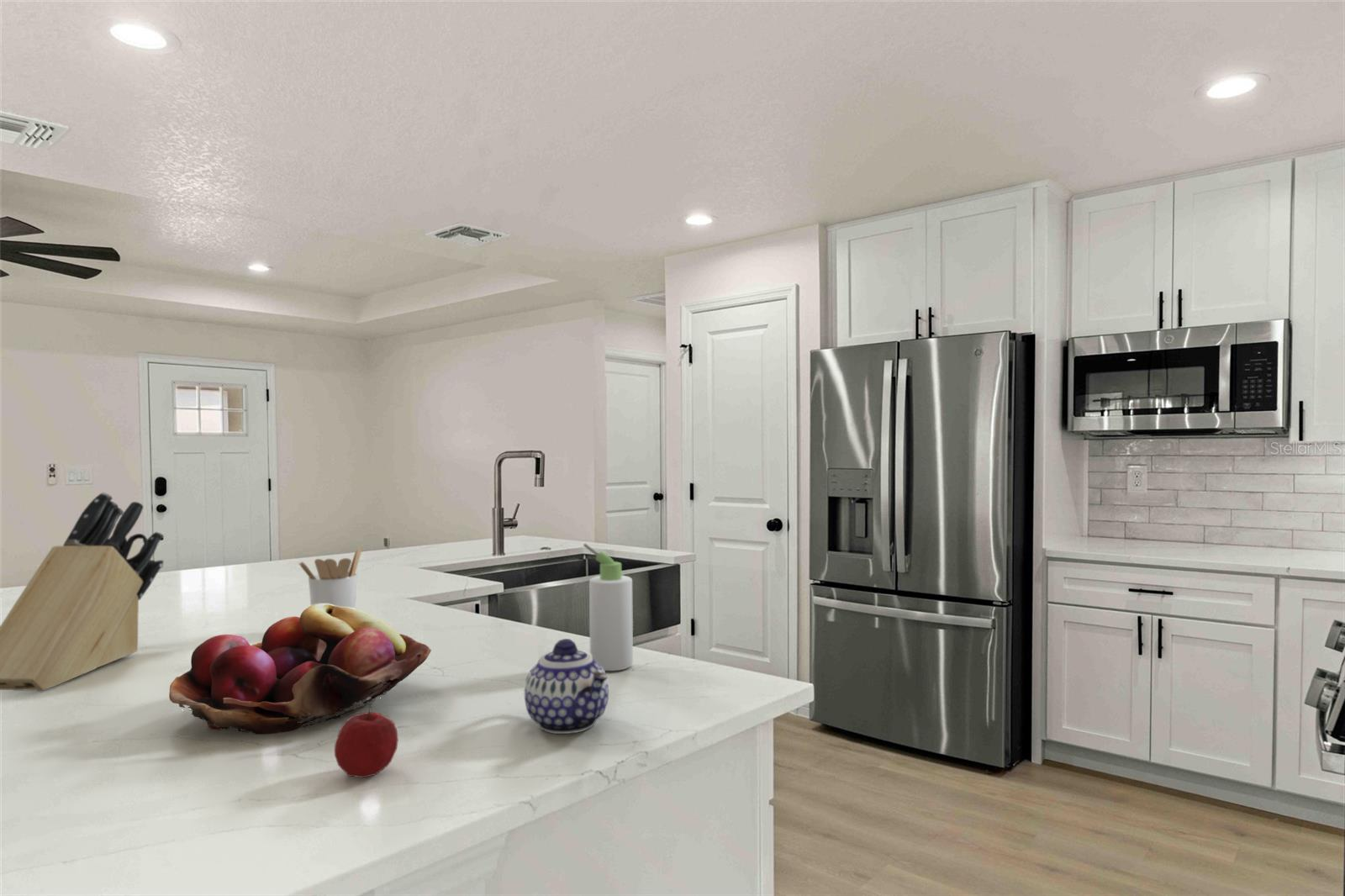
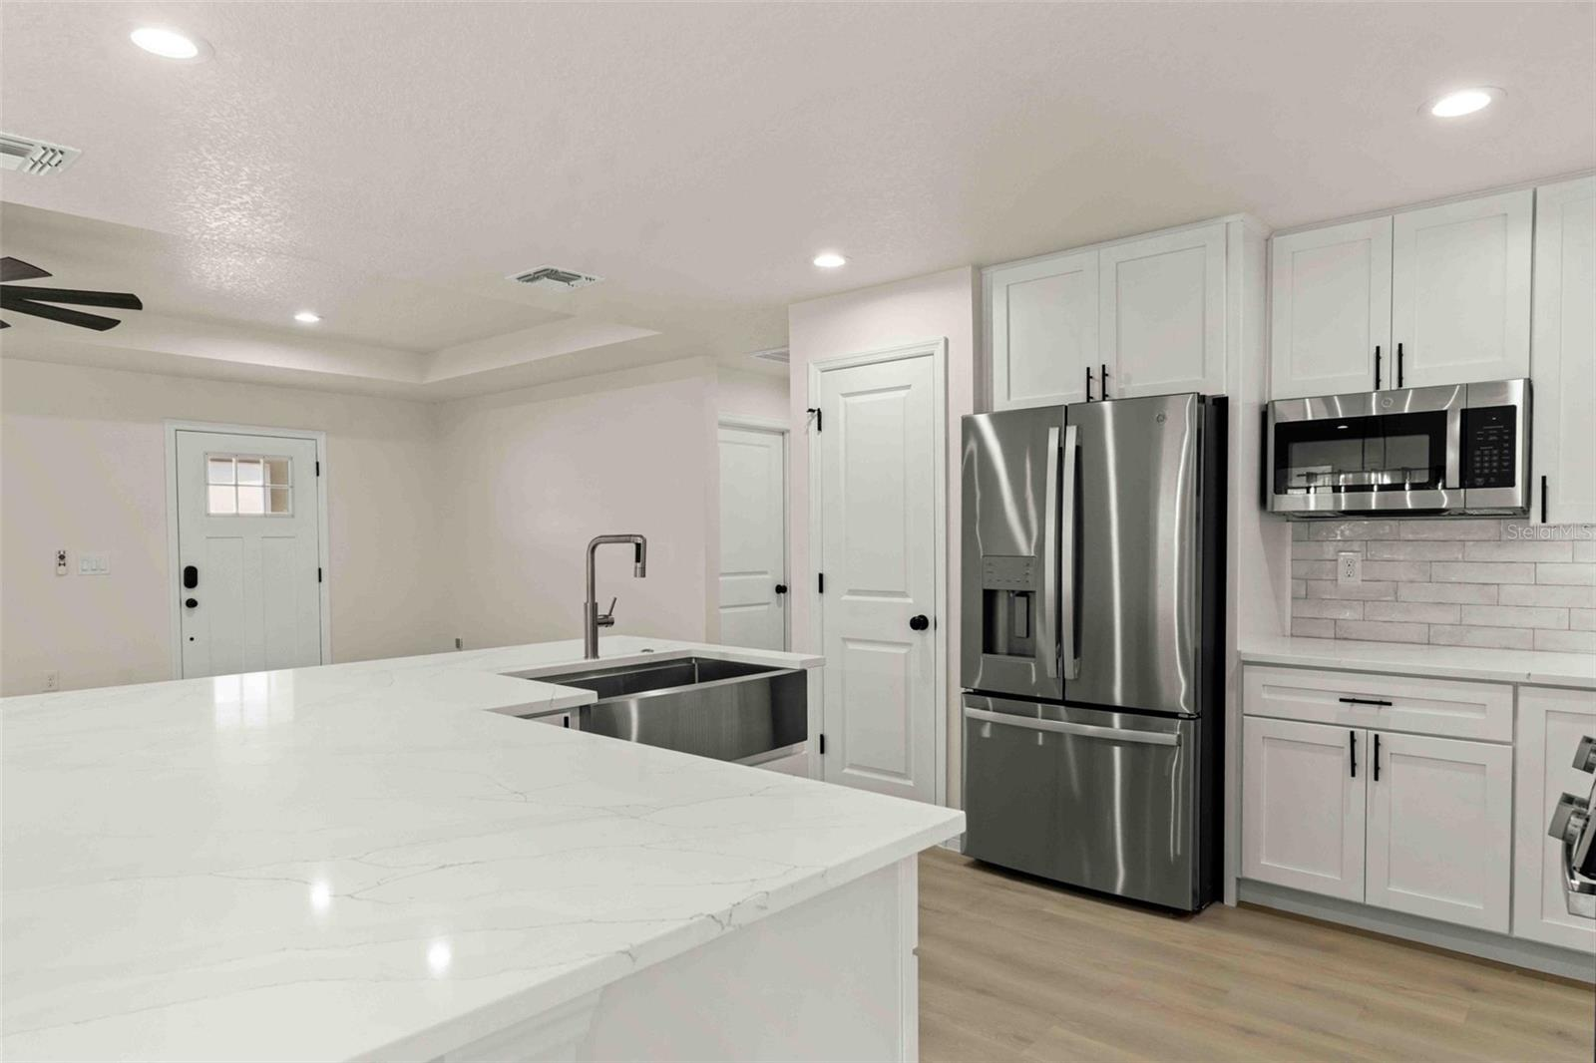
- knife block [0,492,165,692]
- fruit basket [168,603,432,735]
- teapot [524,638,609,735]
- bottle [583,542,634,672]
- utensil holder [298,546,362,609]
- apple [334,704,399,778]
